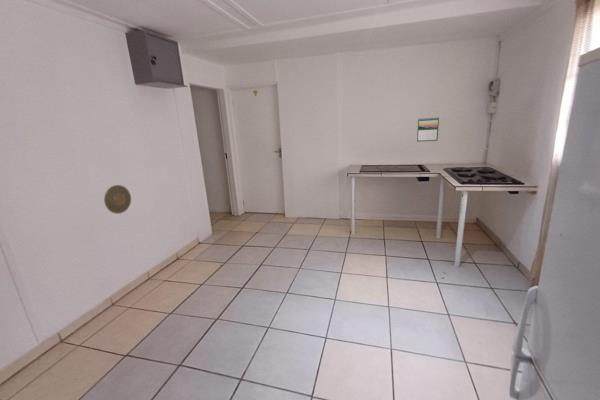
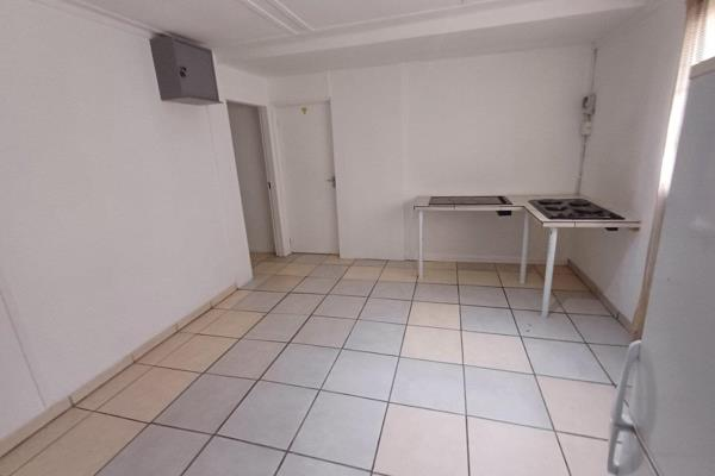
- calendar [416,116,440,143]
- decorative plate [103,184,132,215]
